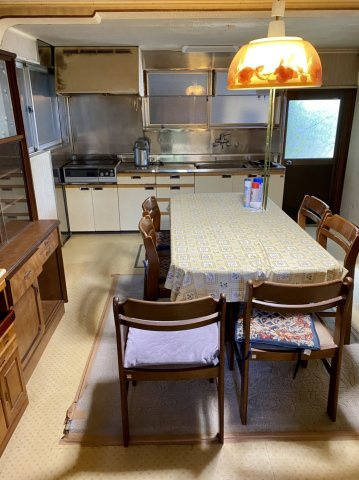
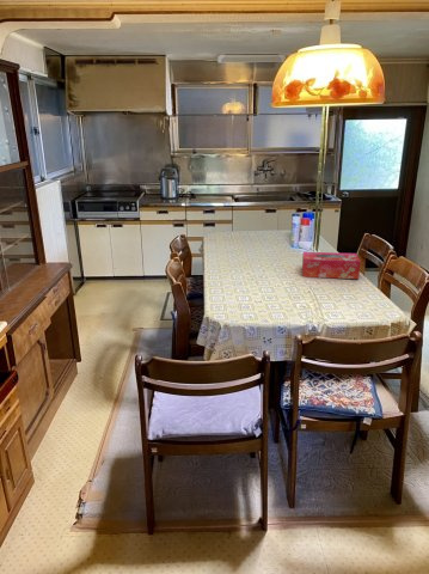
+ tissue box [301,251,362,280]
